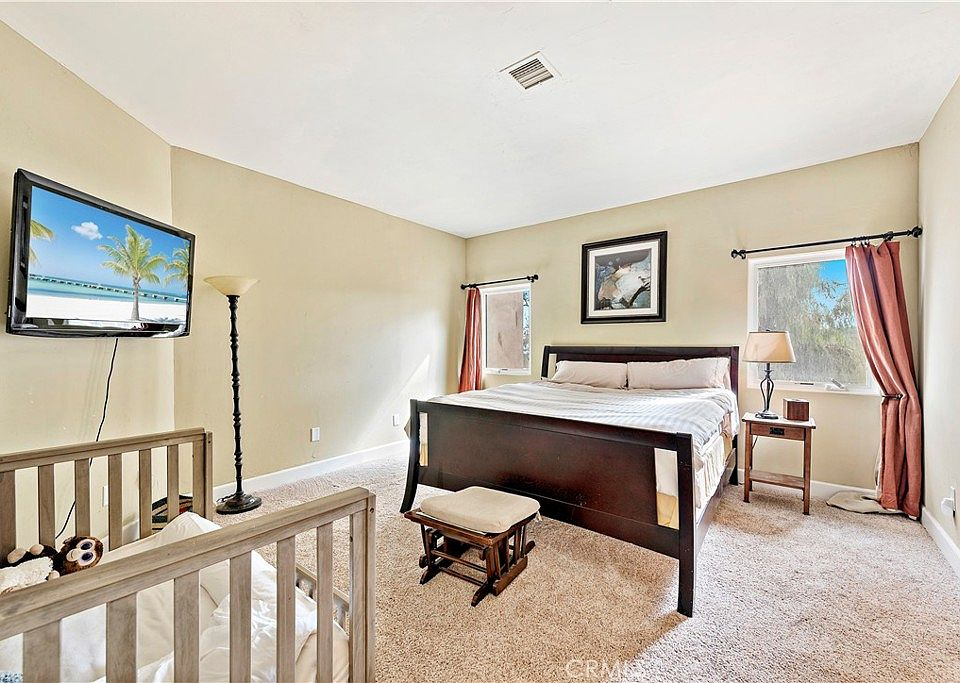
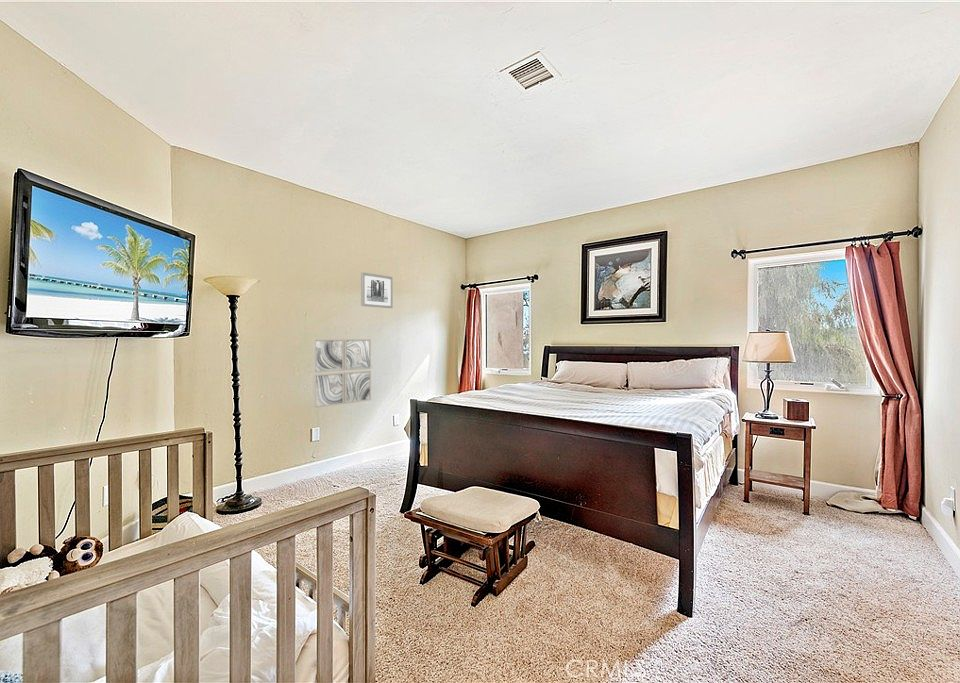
+ wall art [312,338,372,409]
+ wall art [360,271,394,309]
